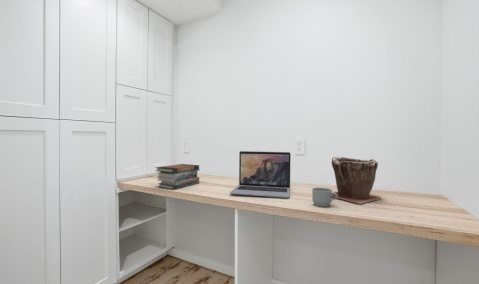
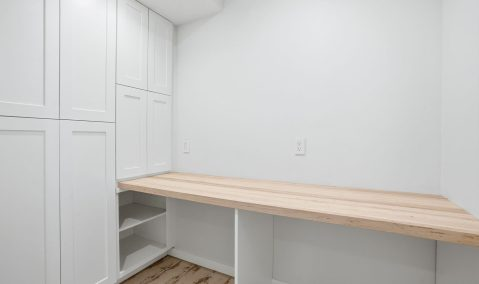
- laptop [229,150,292,199]
- mug [311,187,338,208]
- book stack [154,163,201,191]
- plant pot [331,156,382,205]
